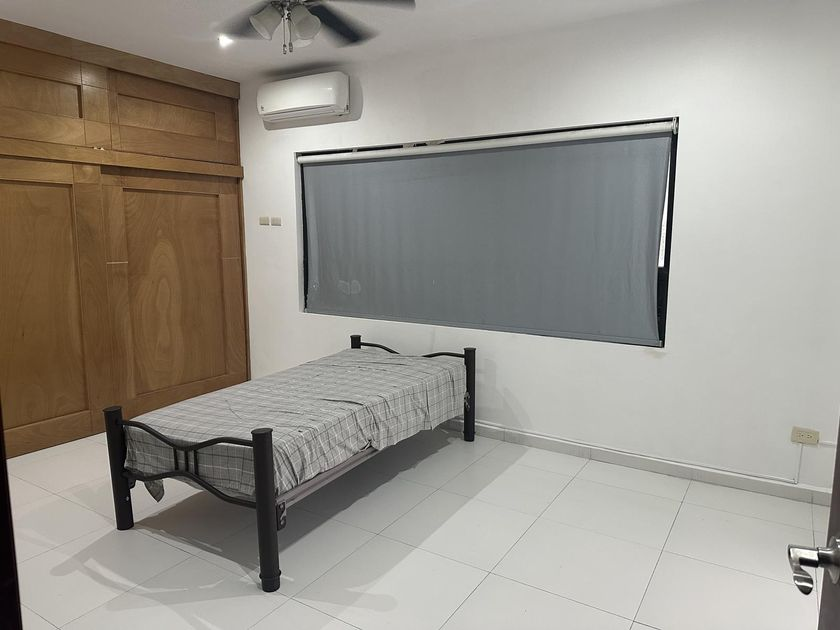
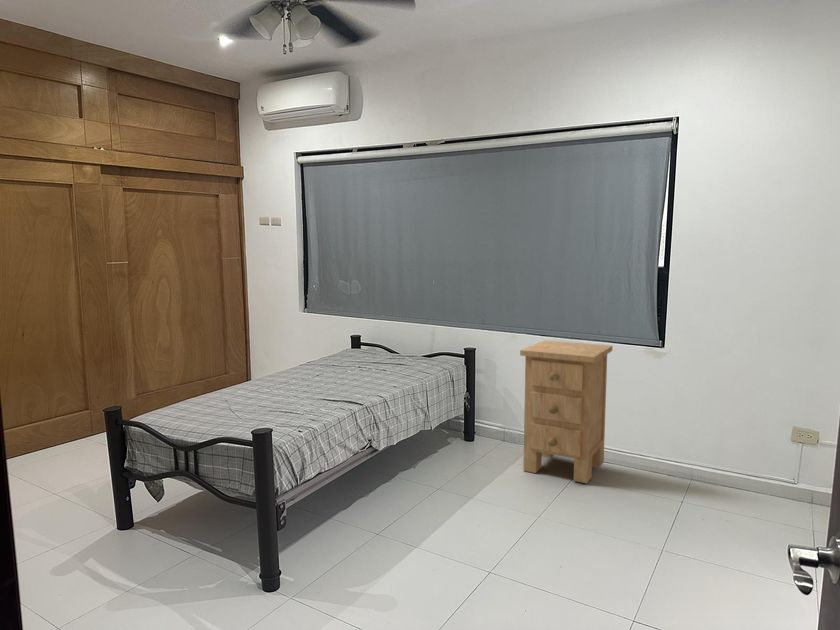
+ nightstand [519,339,614,484]
